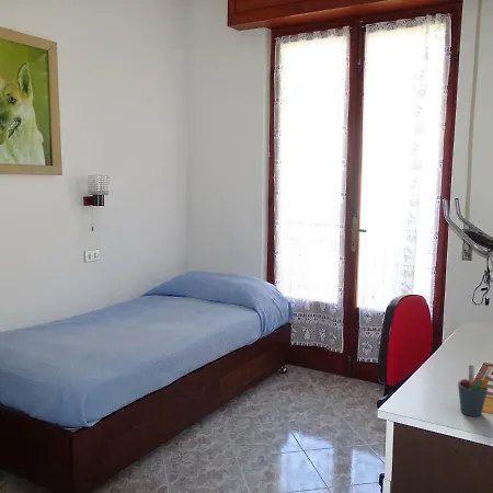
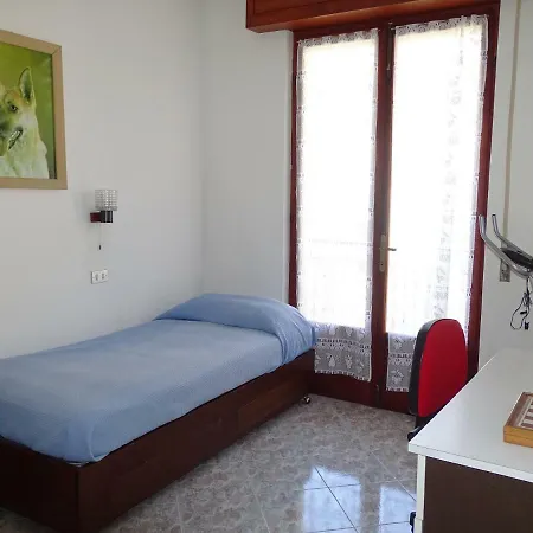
- pen holder [457,364,491,417]
